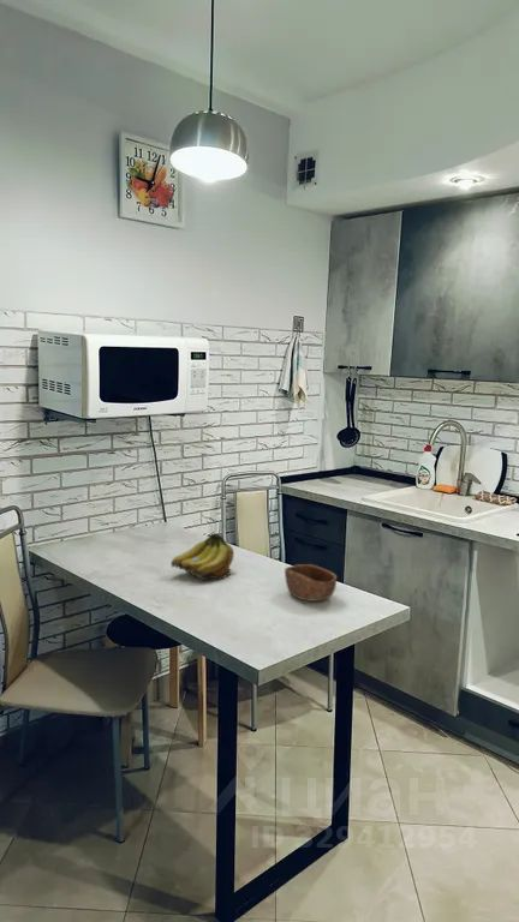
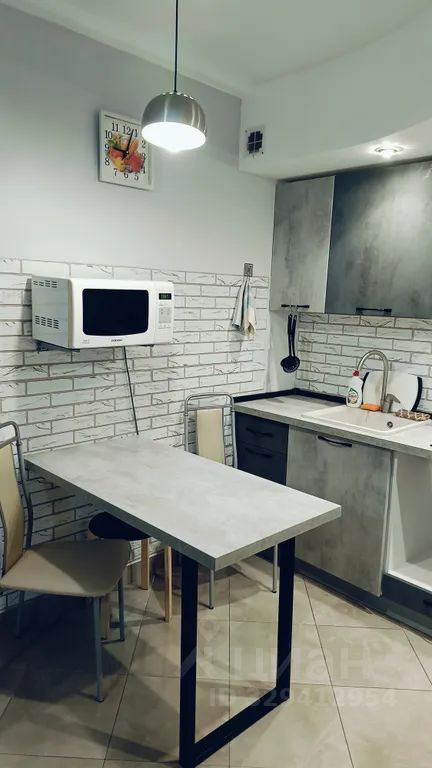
- fruit [171,533,235,581]
- bowl [284,563,338,603]
